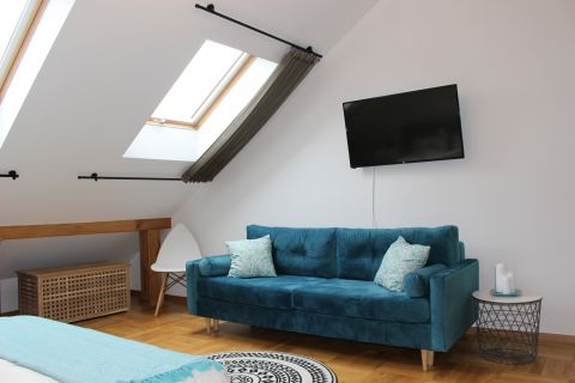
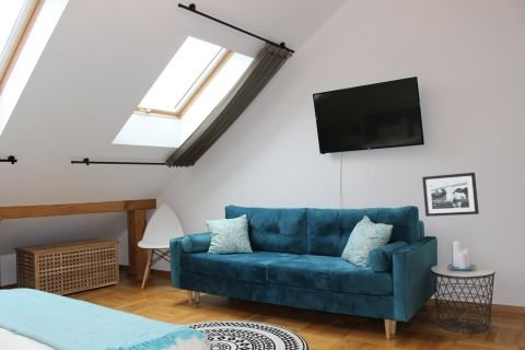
+ picture frame [421,172,480,218]
